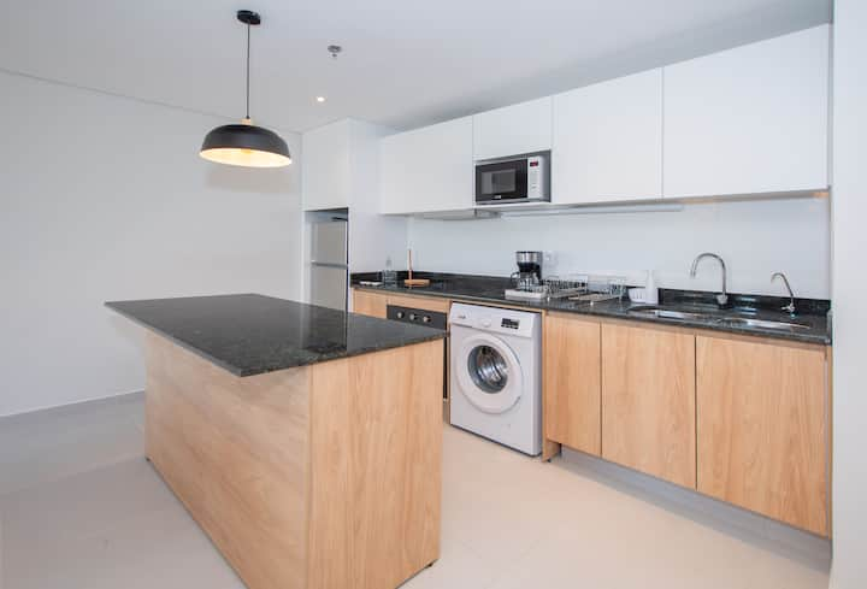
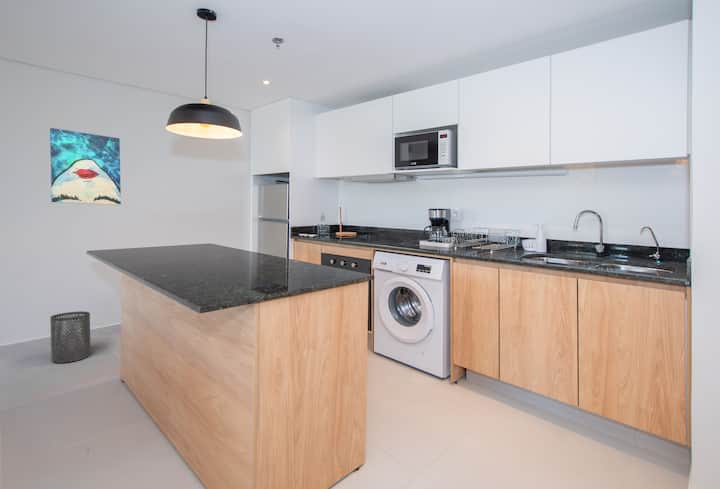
+ trash can [49,311,92,364]
+ wall art [49,127,122,206]
